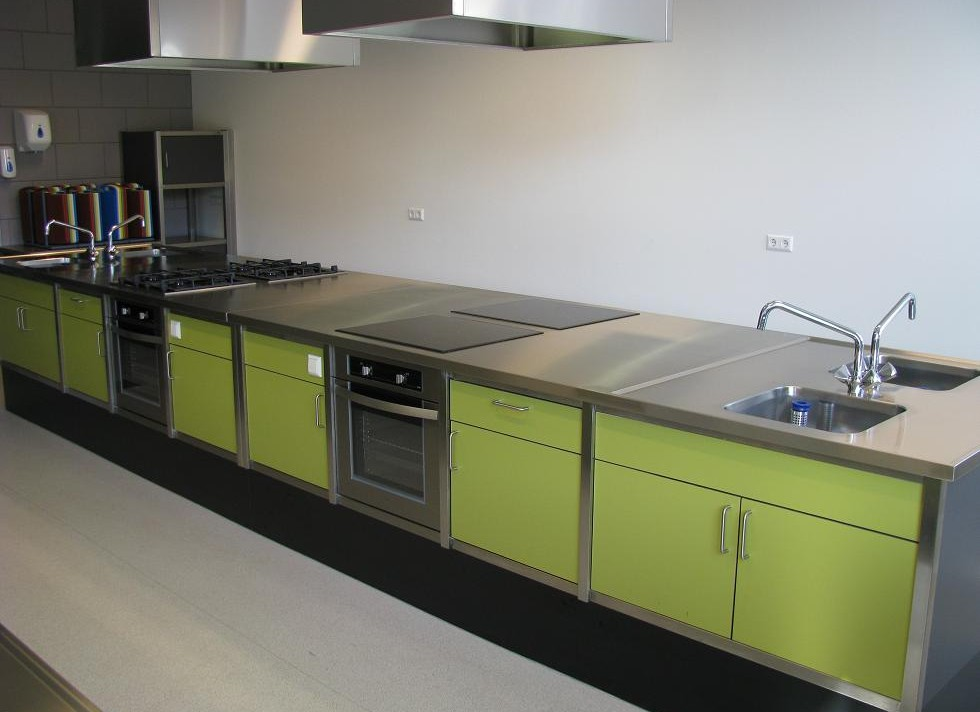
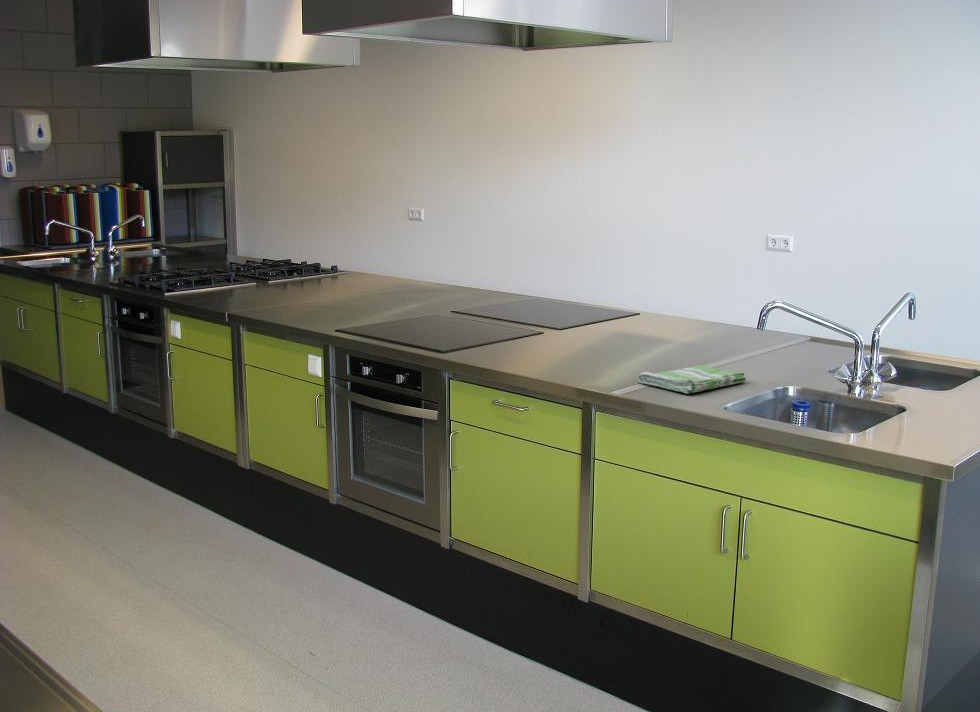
+ dish towel [637,364,747,395]
